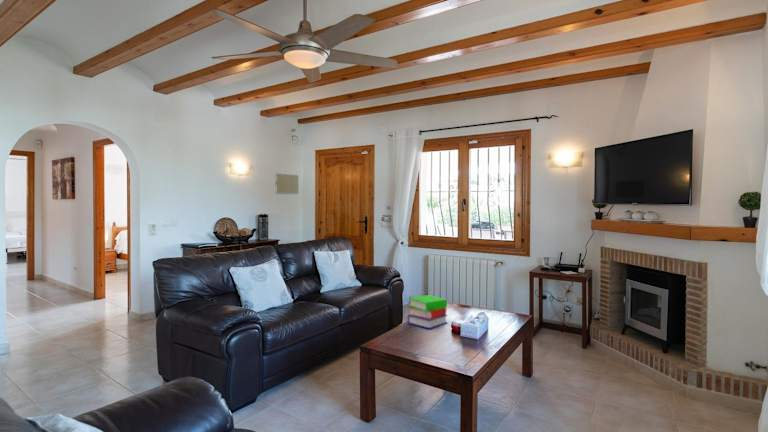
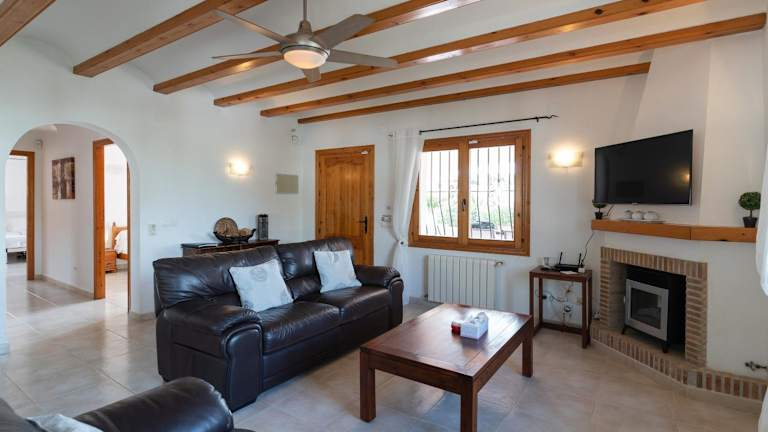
- book [406,294,449,330]
